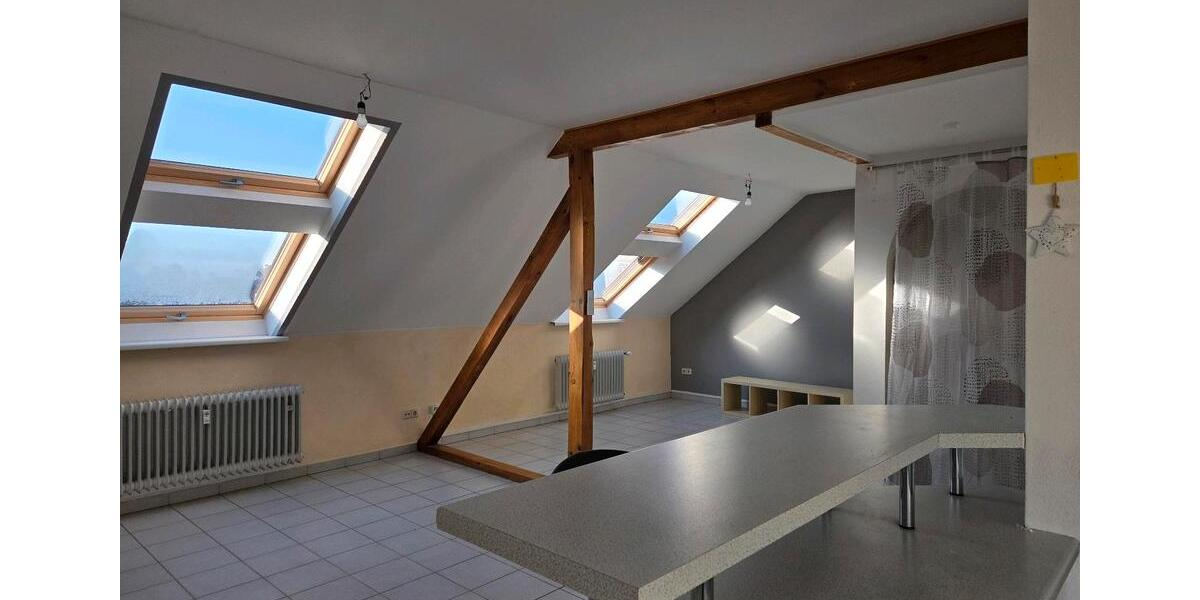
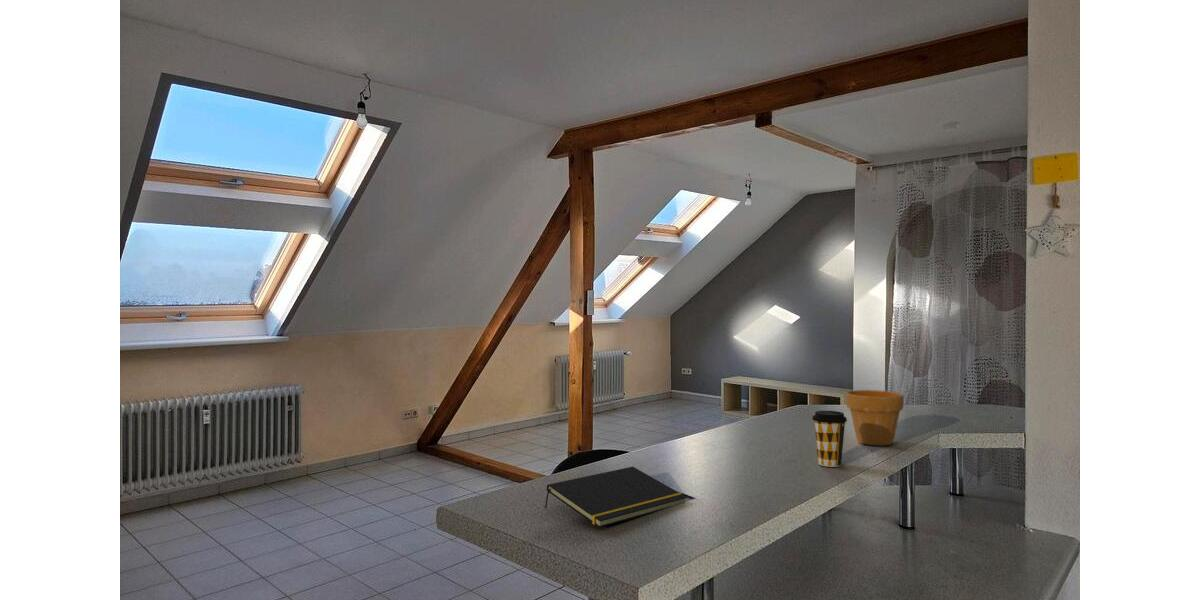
+ notepad [544,466,688,529]
+ flower pot [845,389,905,446]
+ coffee cup [811,410,848,468]
